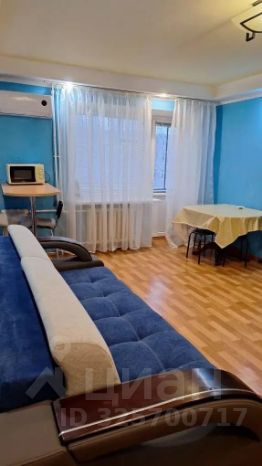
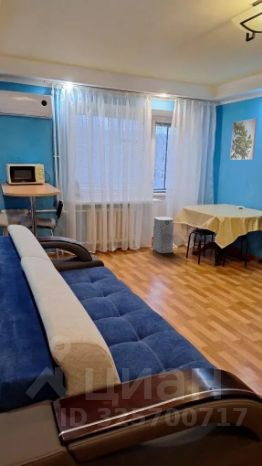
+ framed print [229,118,258,161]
+ air purifier [152,216,174,254]
